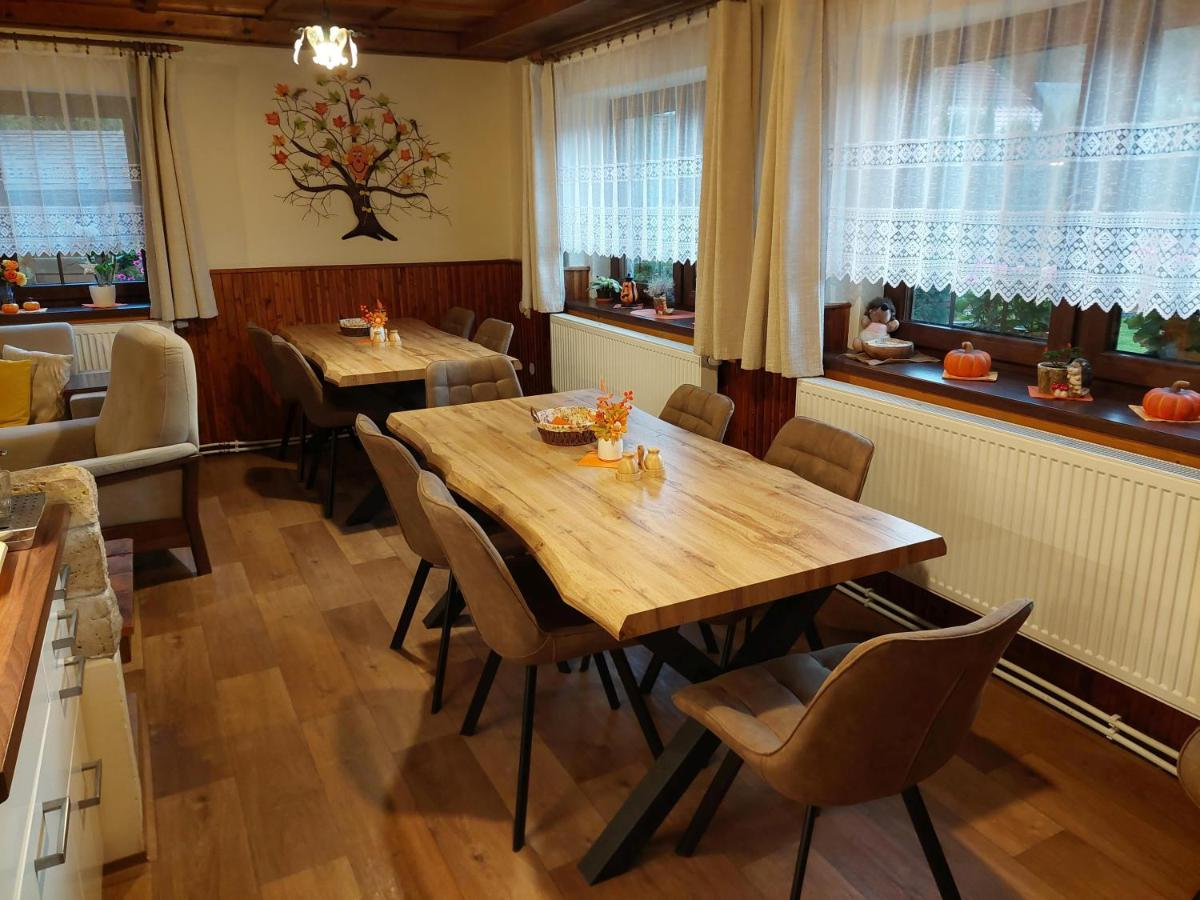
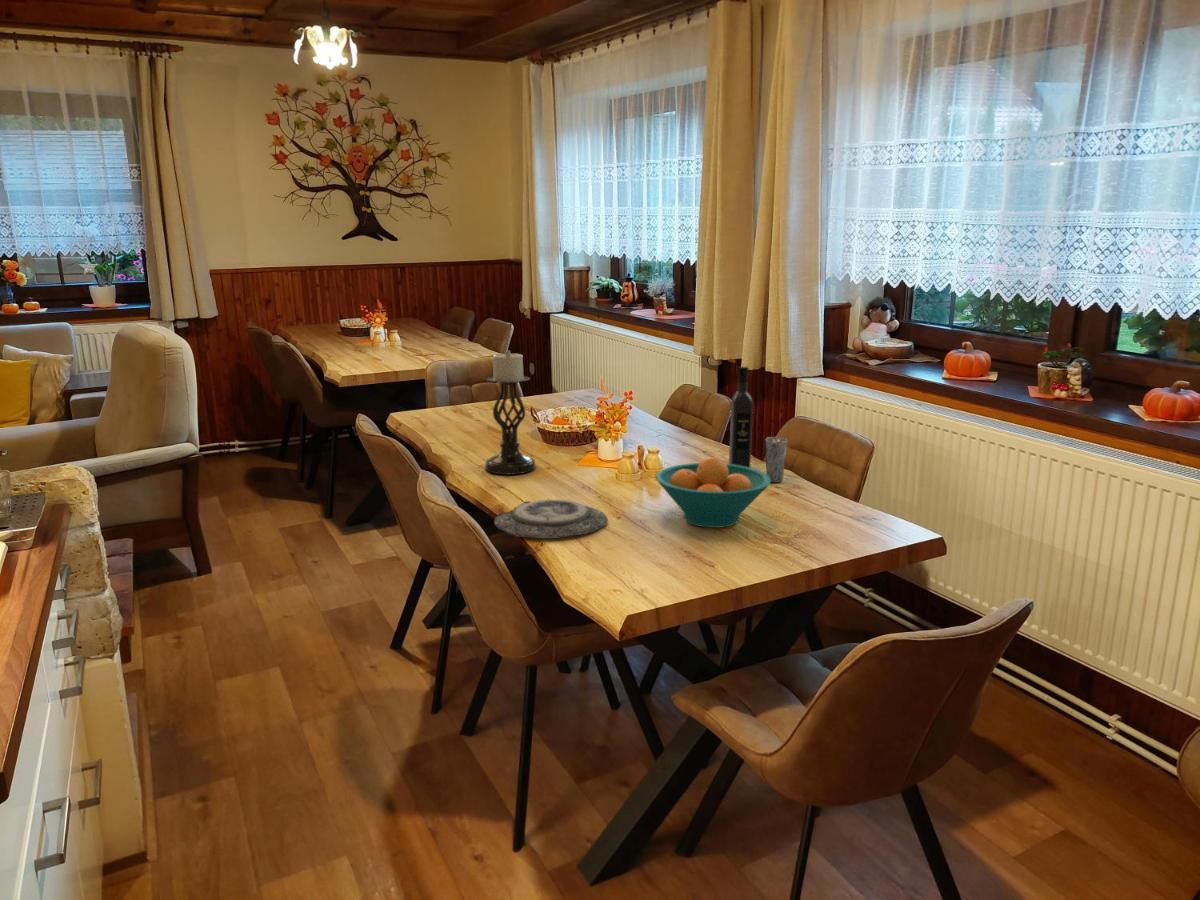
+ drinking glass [765,436,789,483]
+ plate [493,498,608,539]
+ fruit bowl [655,456,771,529]
+ wine bottle [728,366,754,468]
+ candle holder [484,349,537,476]
